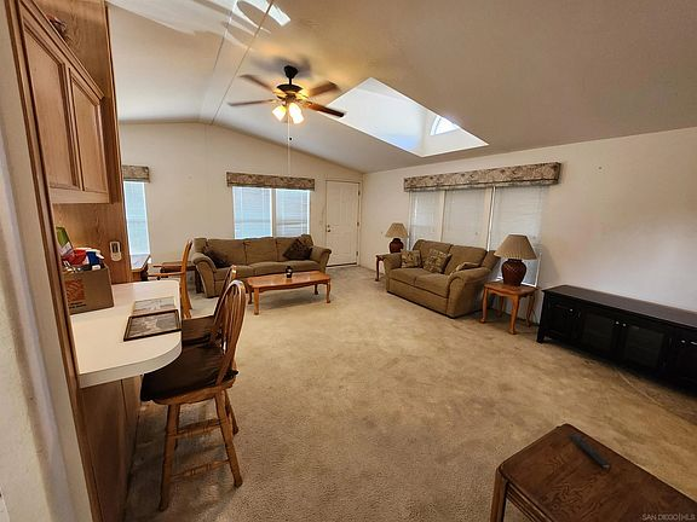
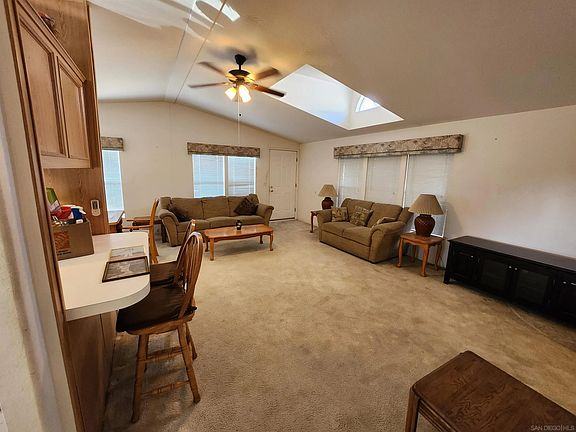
- remote control [568,434,610,469]
